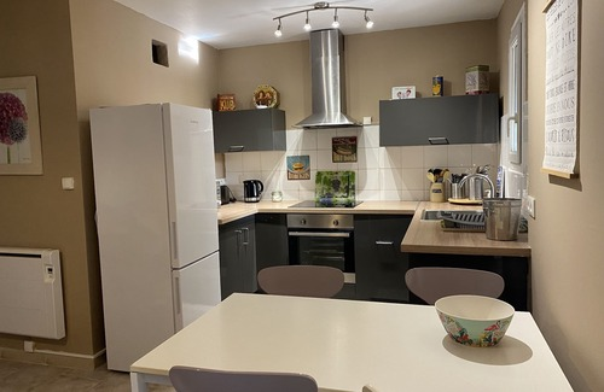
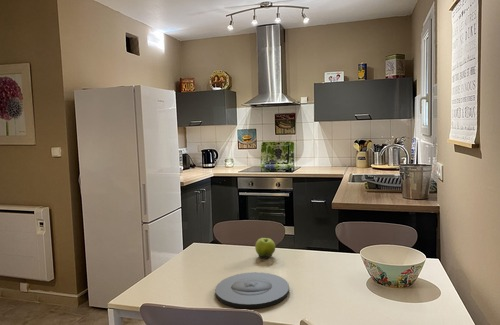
+ fruit [254,237,276,258]
+ plate [214,271,290,309]
